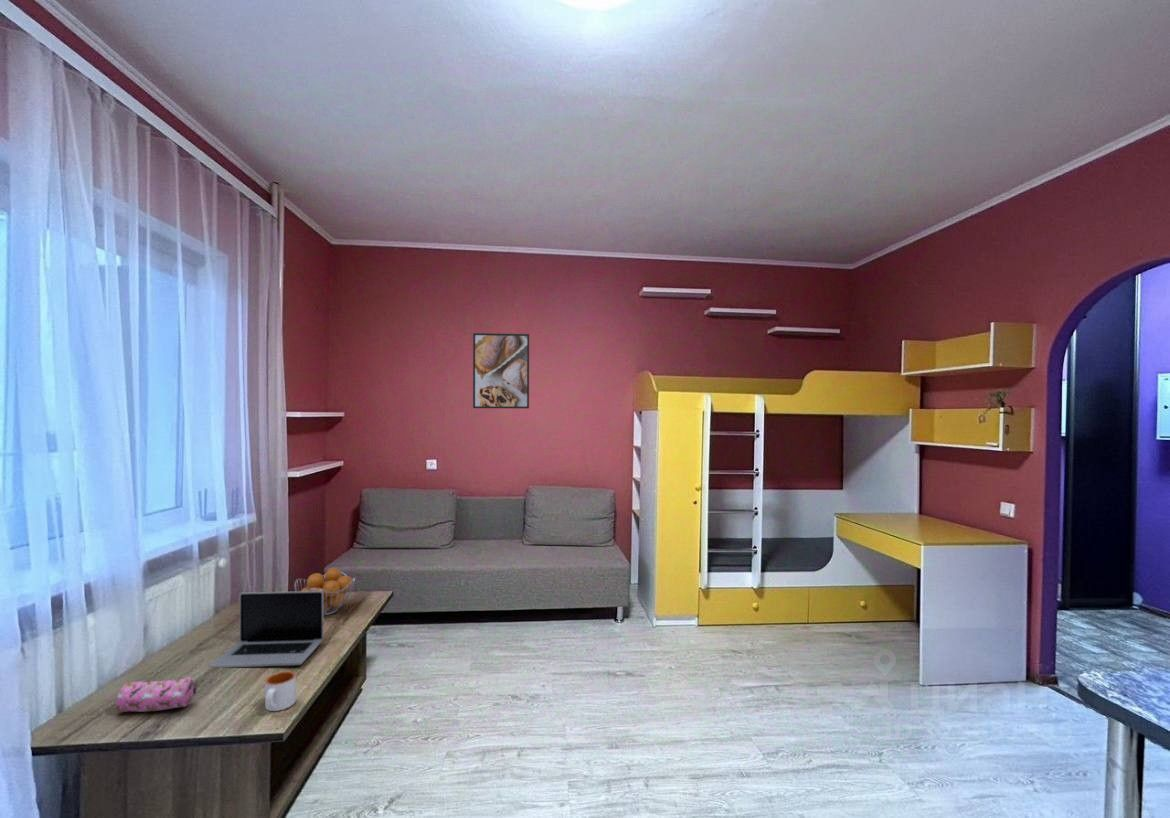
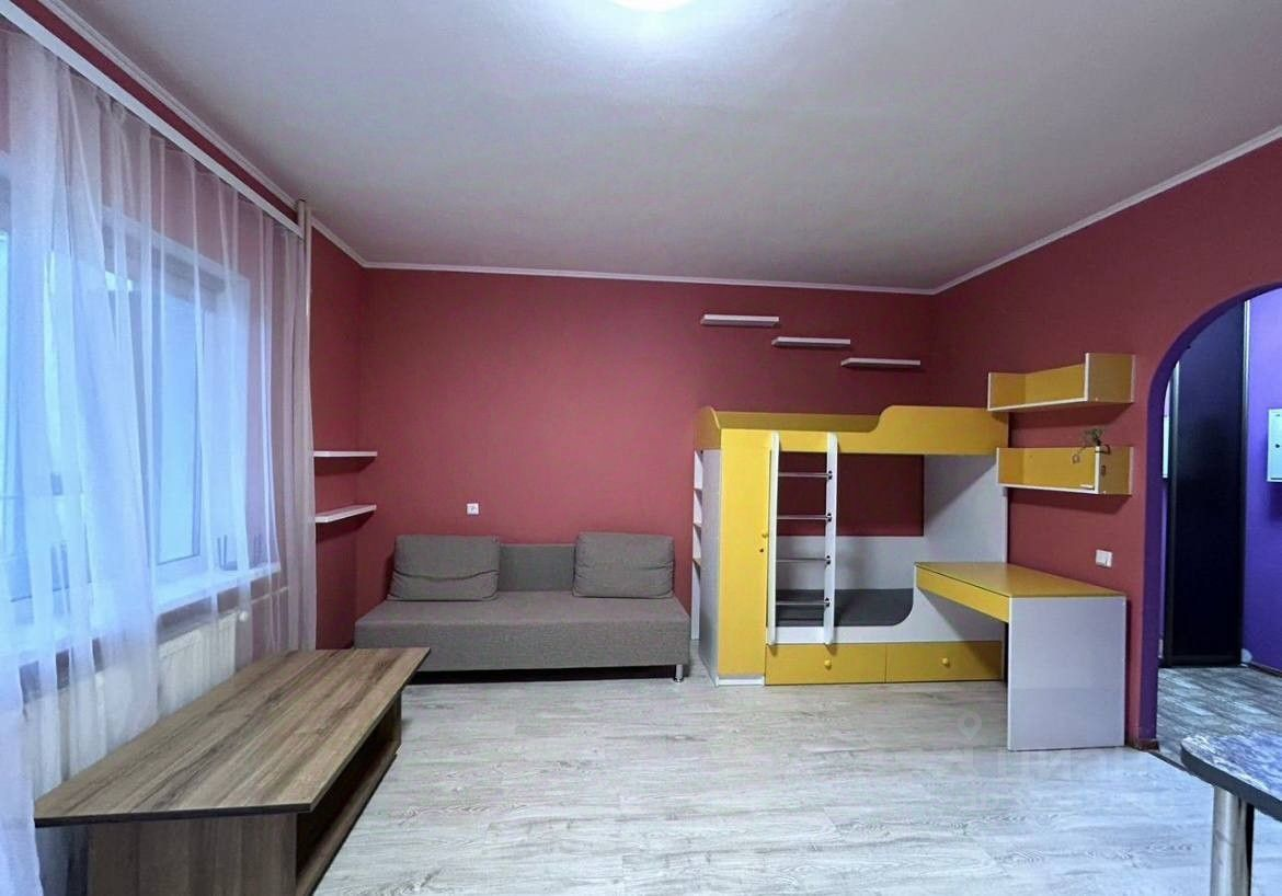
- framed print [472,332,530,409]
- laptop [209,591,324,668]
- fruit basket [294,567,356,617]
- mug [264,670,297,712]
- pencil case [115,676,197,714]
